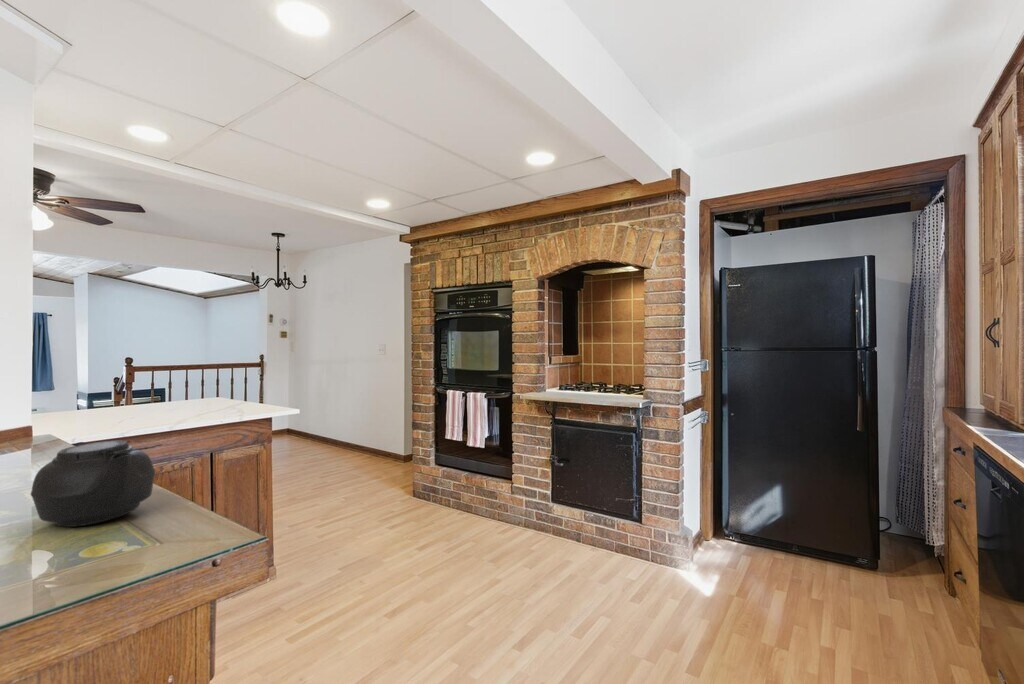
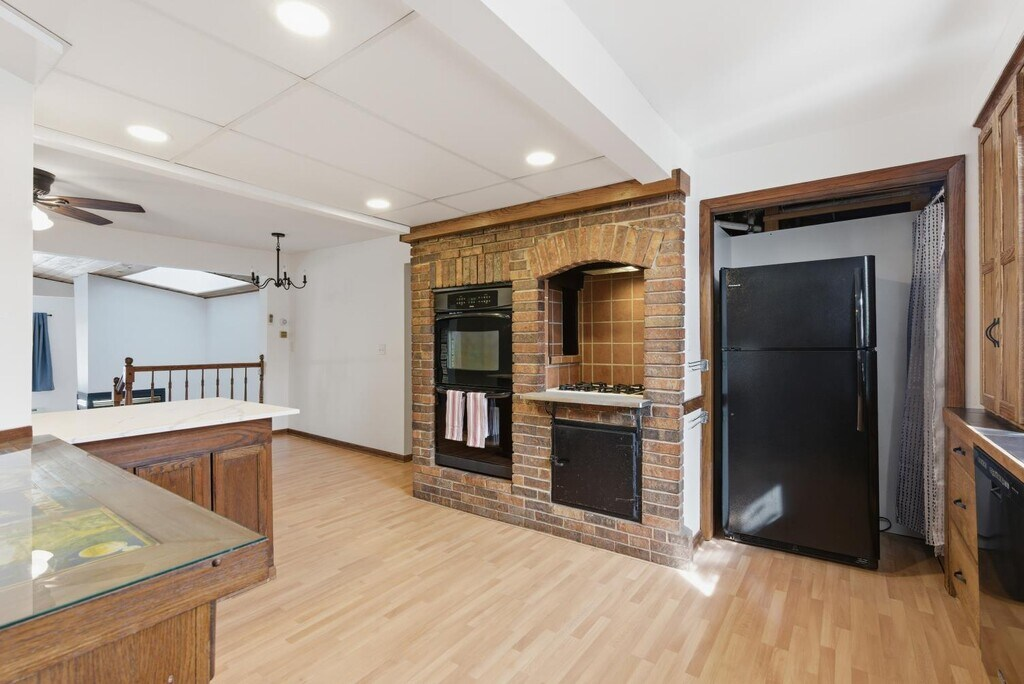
- teapot [30,439,164,528]
